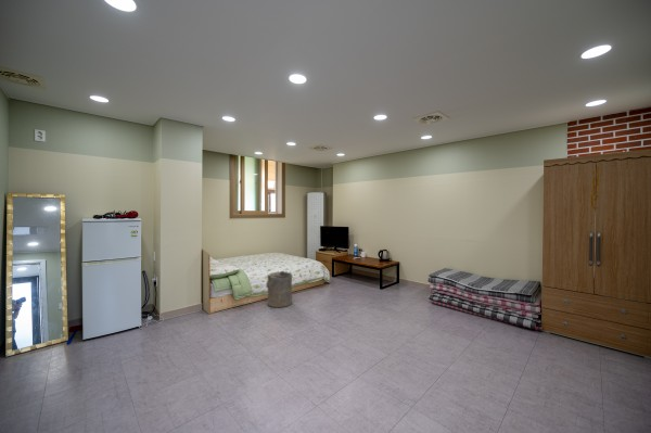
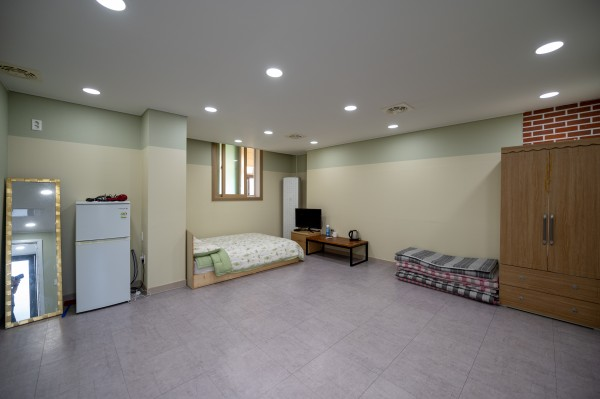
- laundry hamper [265,270,294,308]
